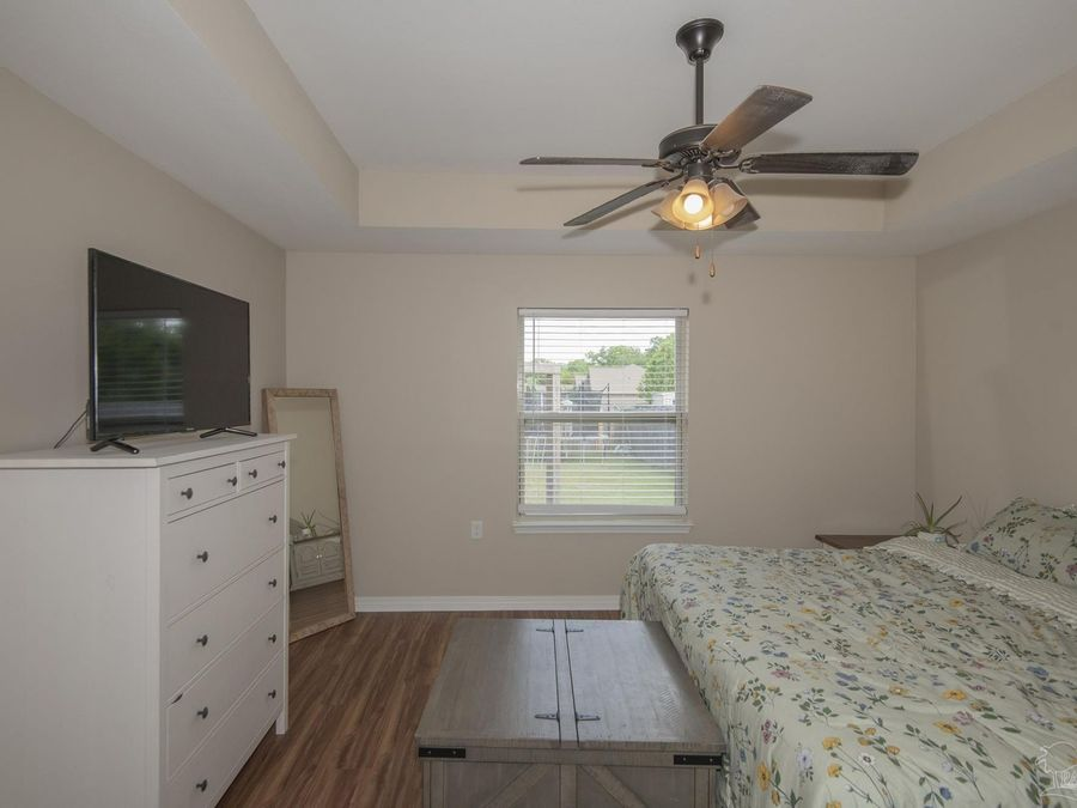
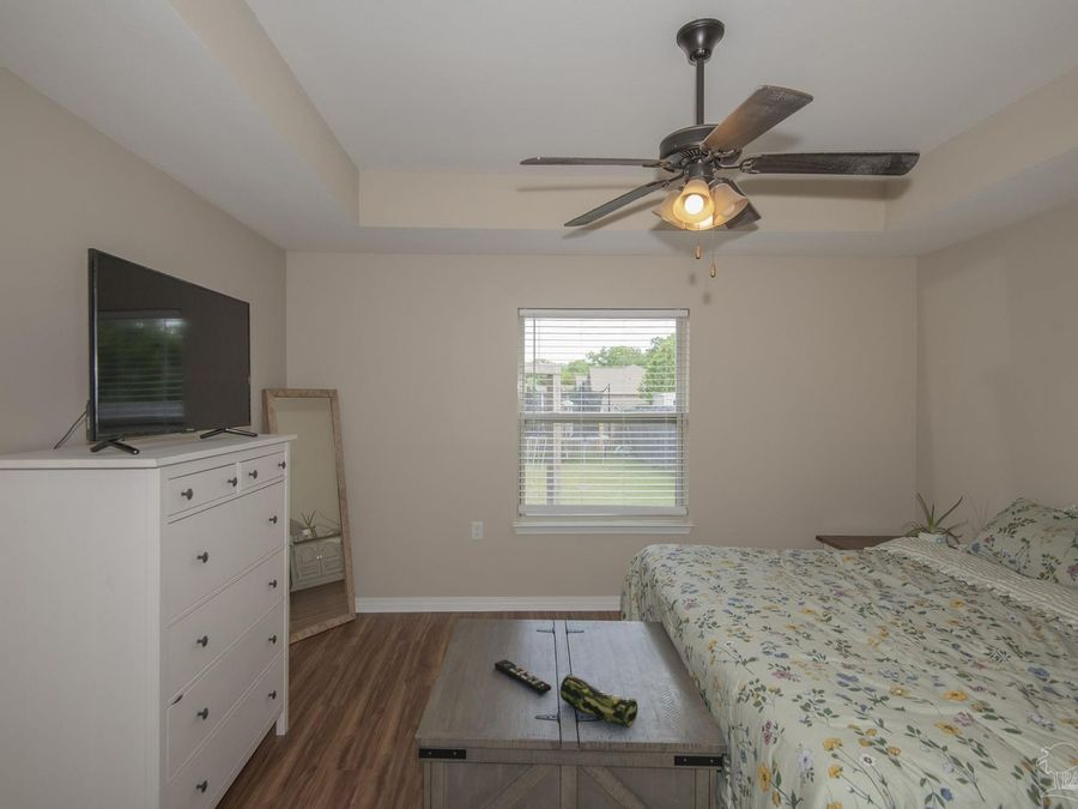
+ remote control [493,658,552,695]
+ pencil case [559,674,638,729]
